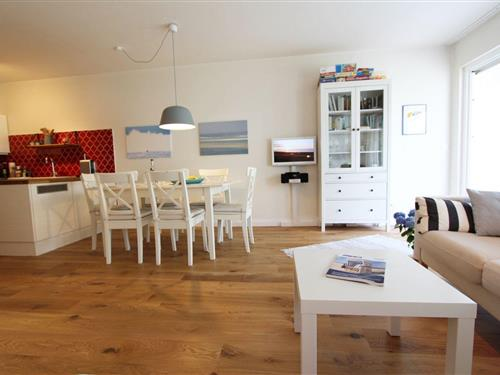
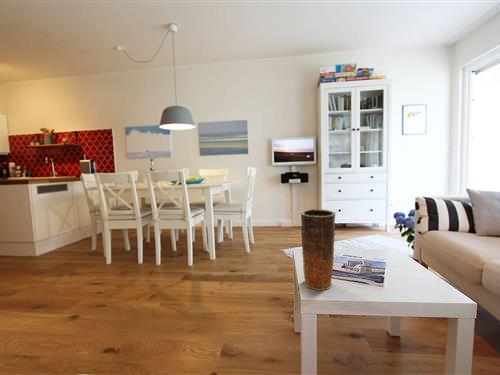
+ vase [300,208,337,291]
